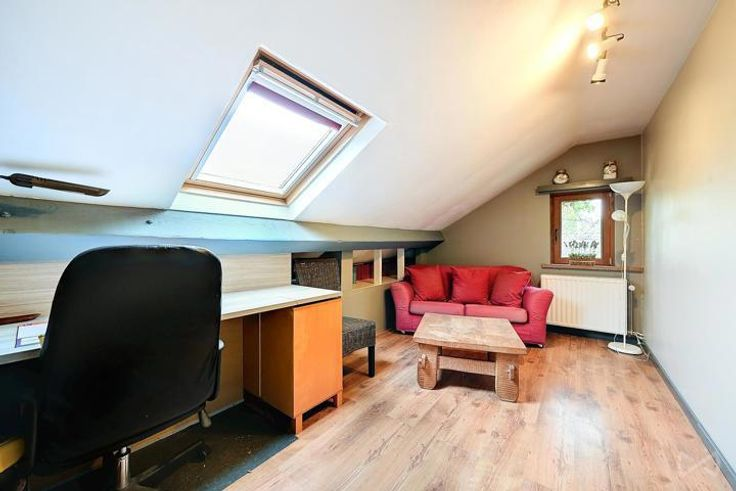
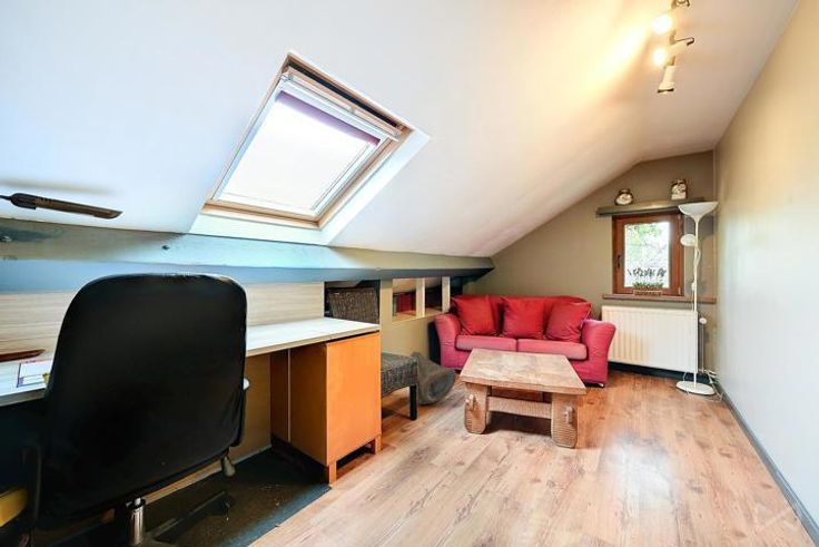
+ bag [410,350,457,406]
